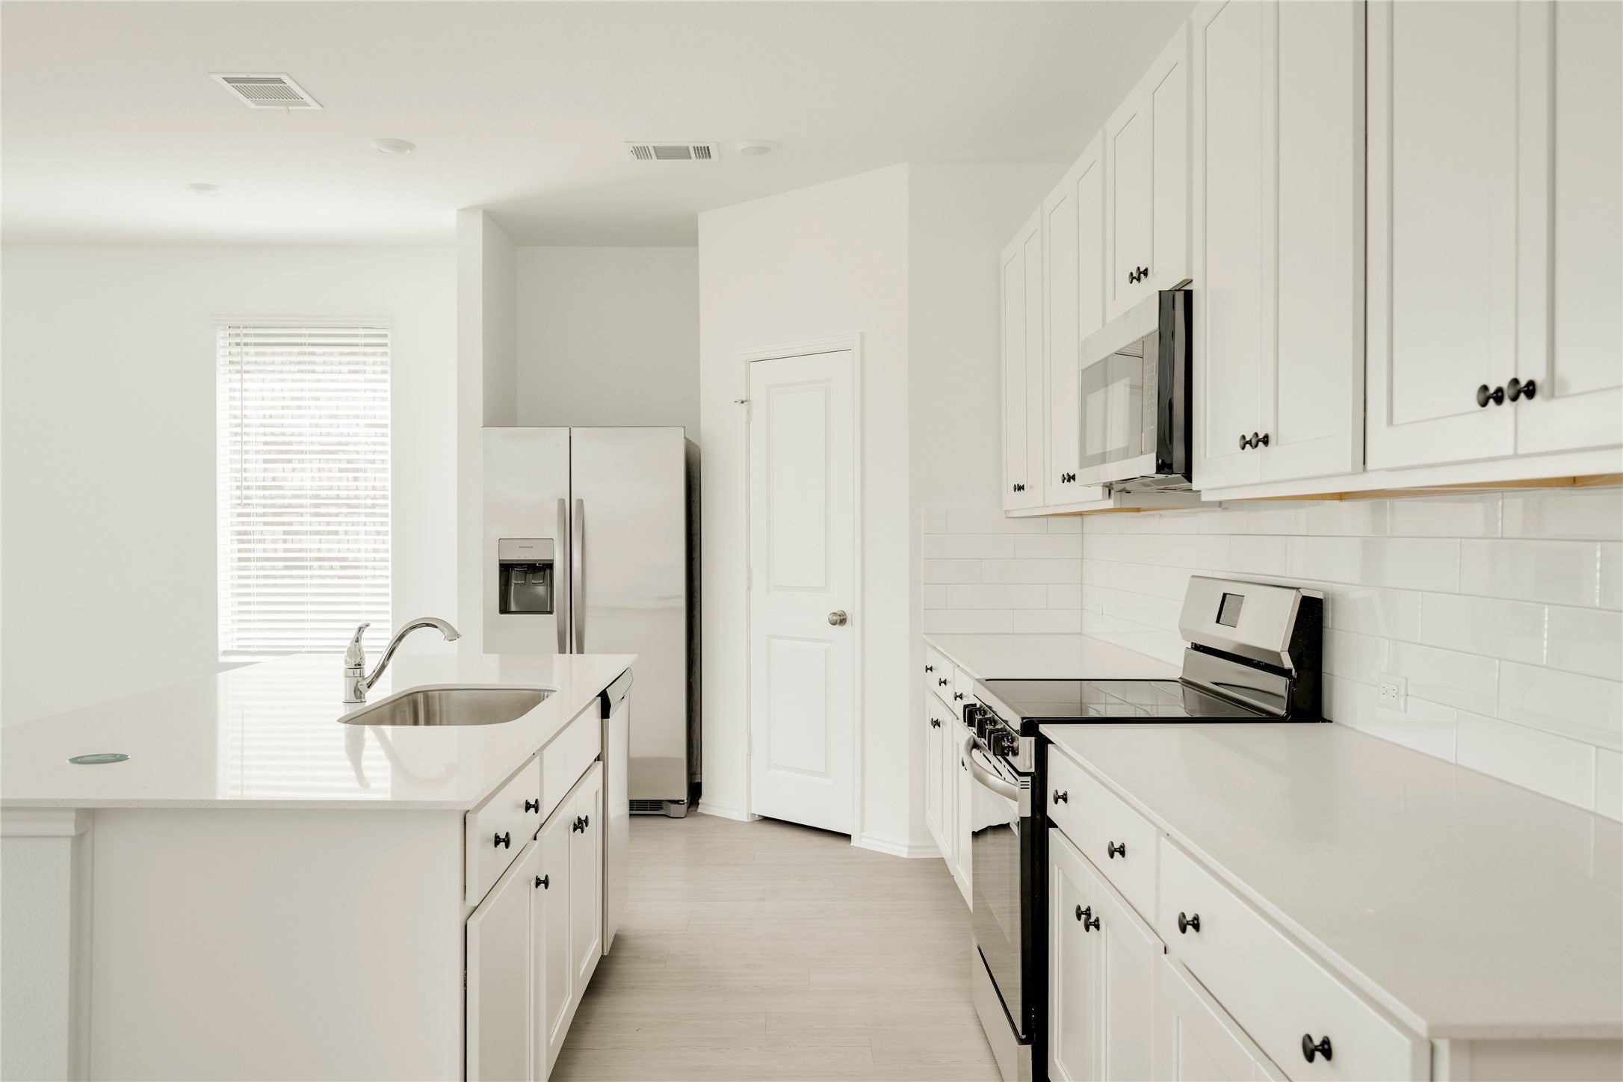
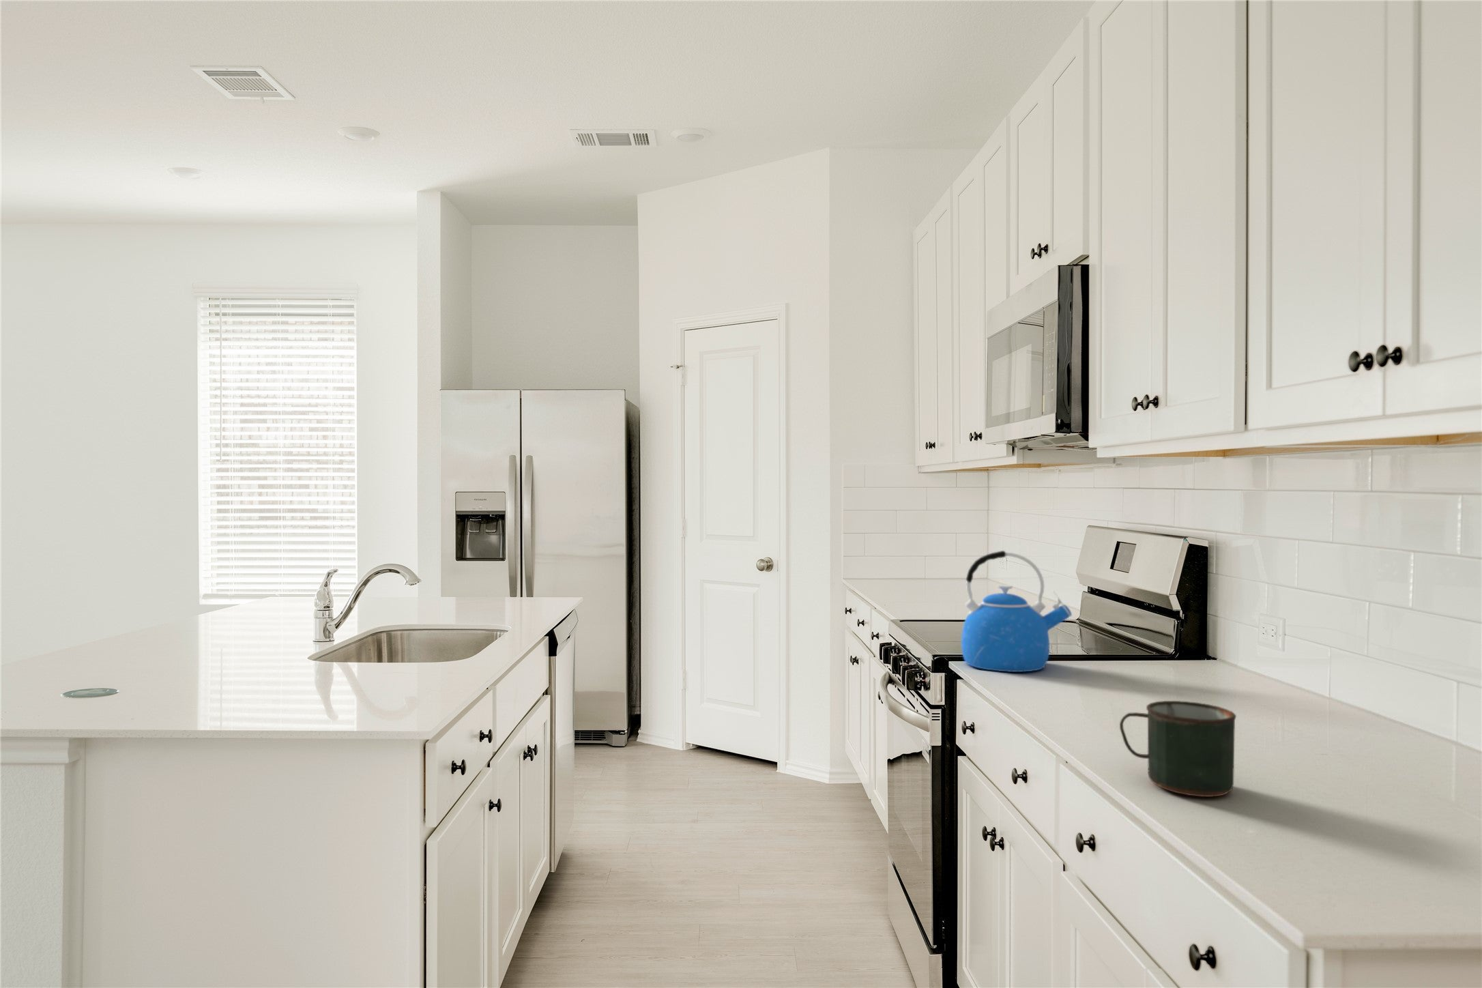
+ mug [1119,700,1237,797]
+ kettle [960,550,1073,673]
